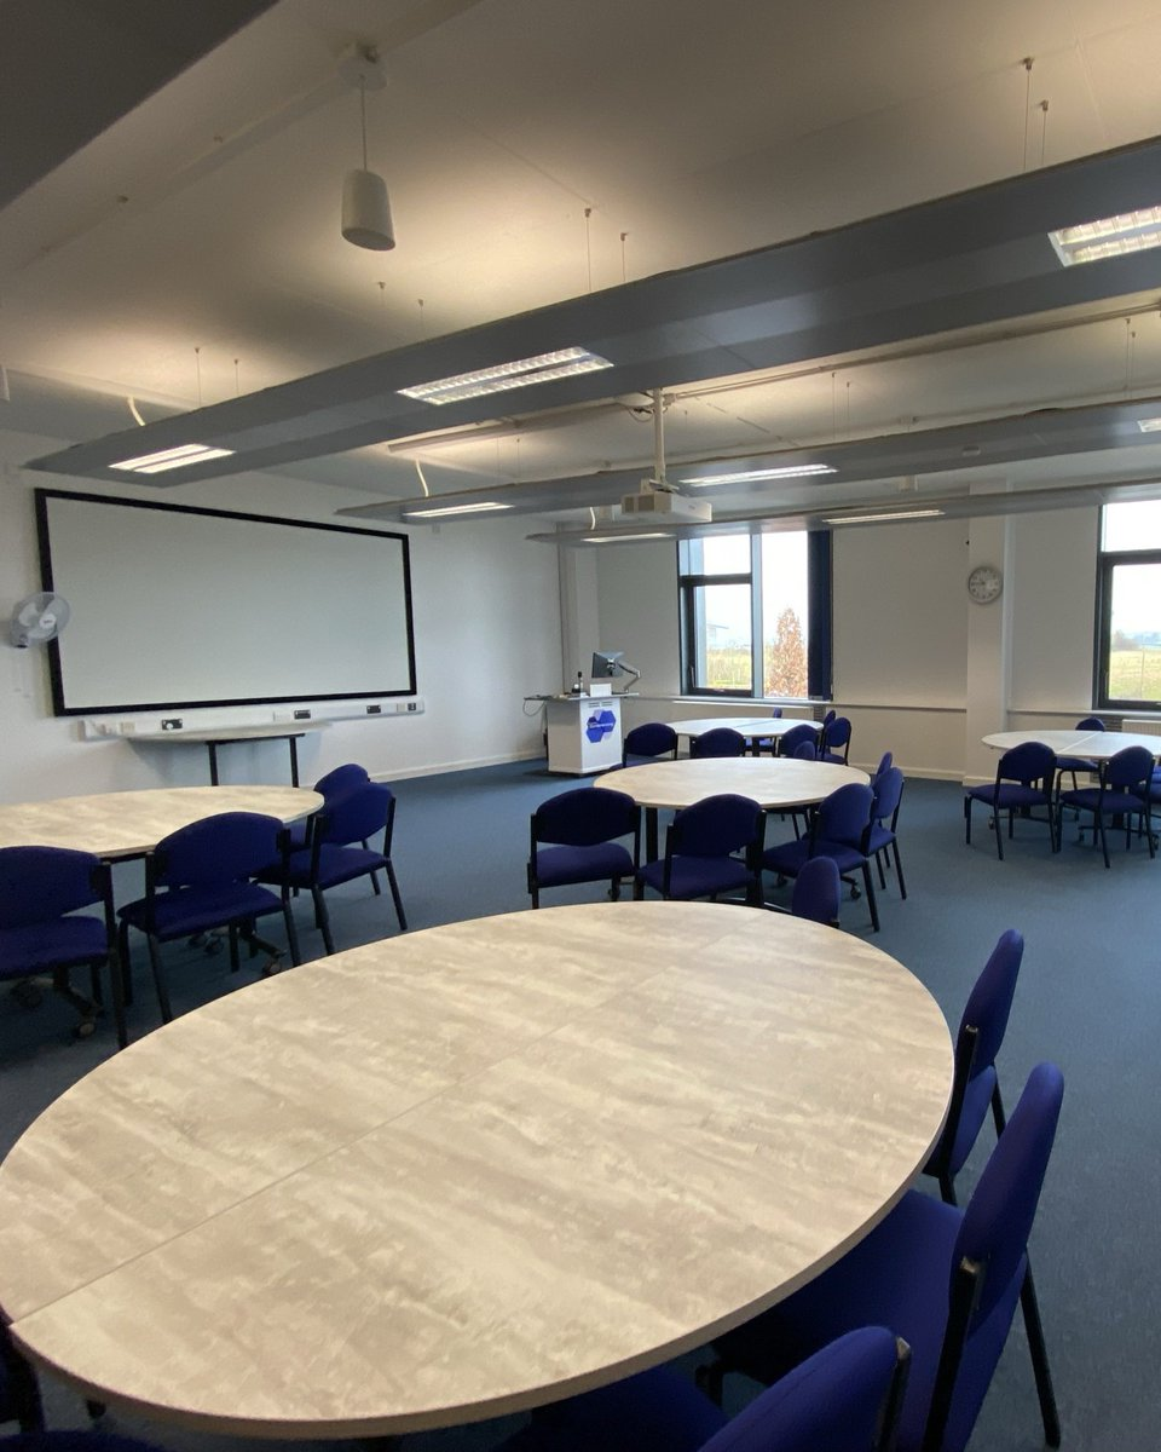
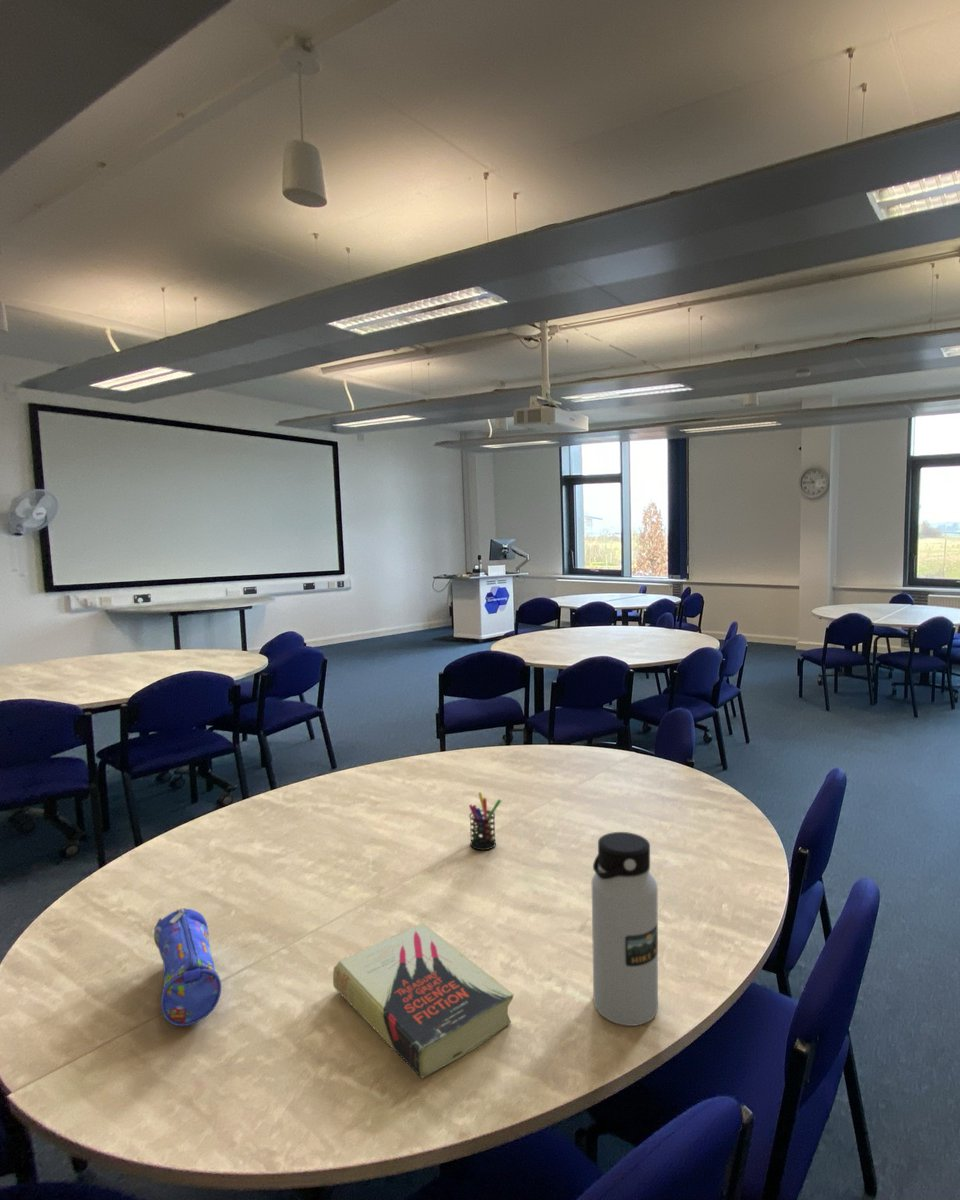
+ water bottle [591,831,659,1027]
+ pencil case [153,907,222,1027]
+ pen holder [468,791,502,851]
+ book [332,921,514,1080]
